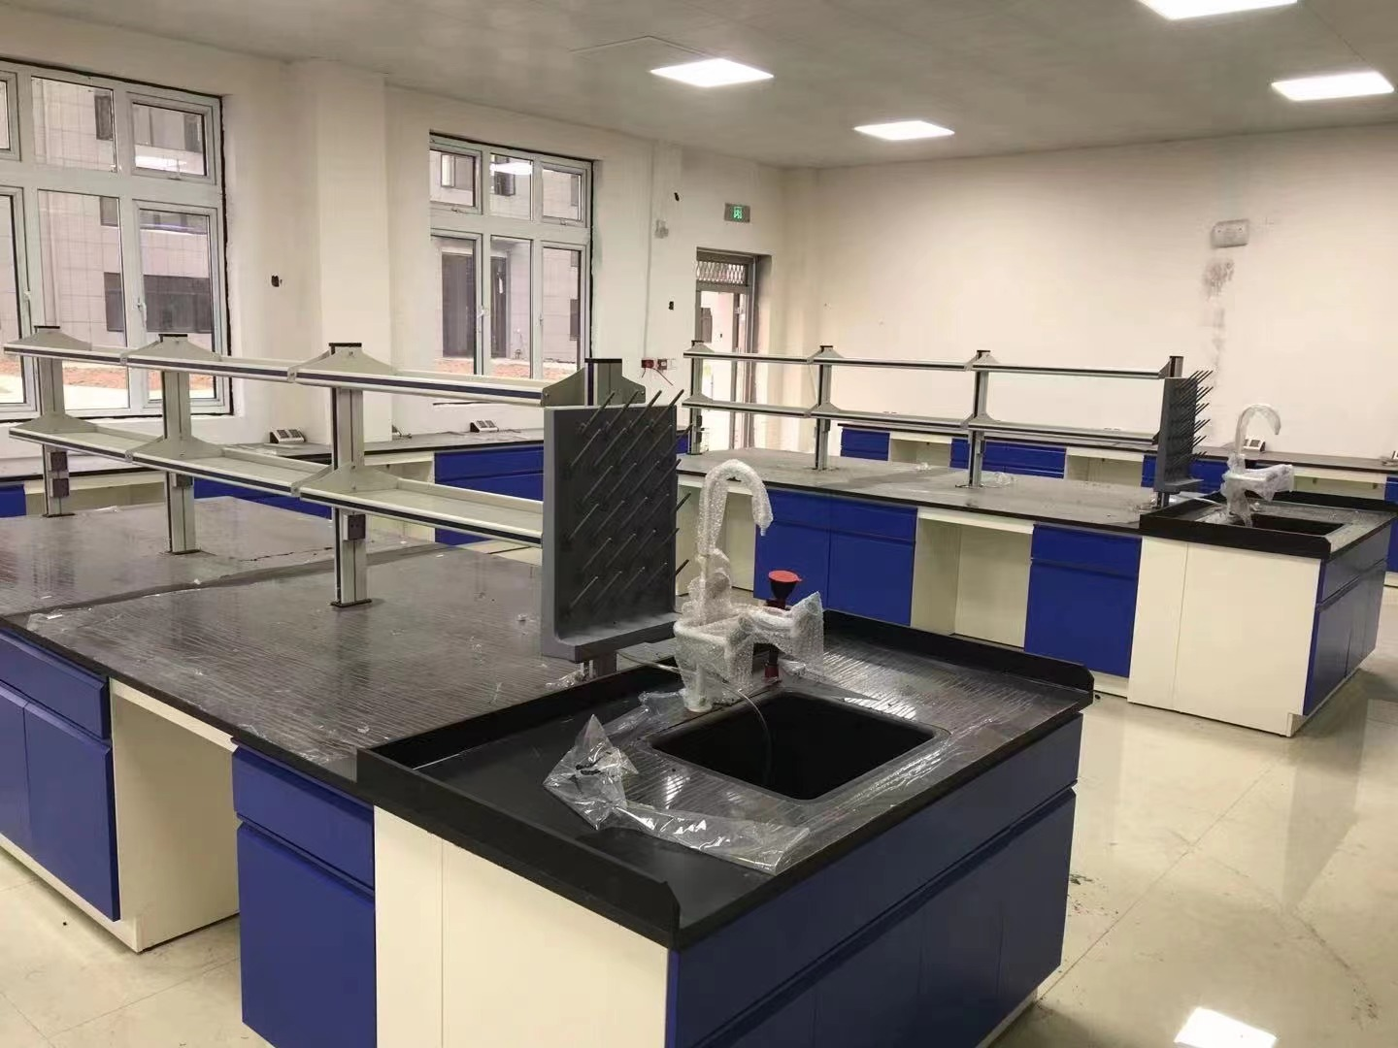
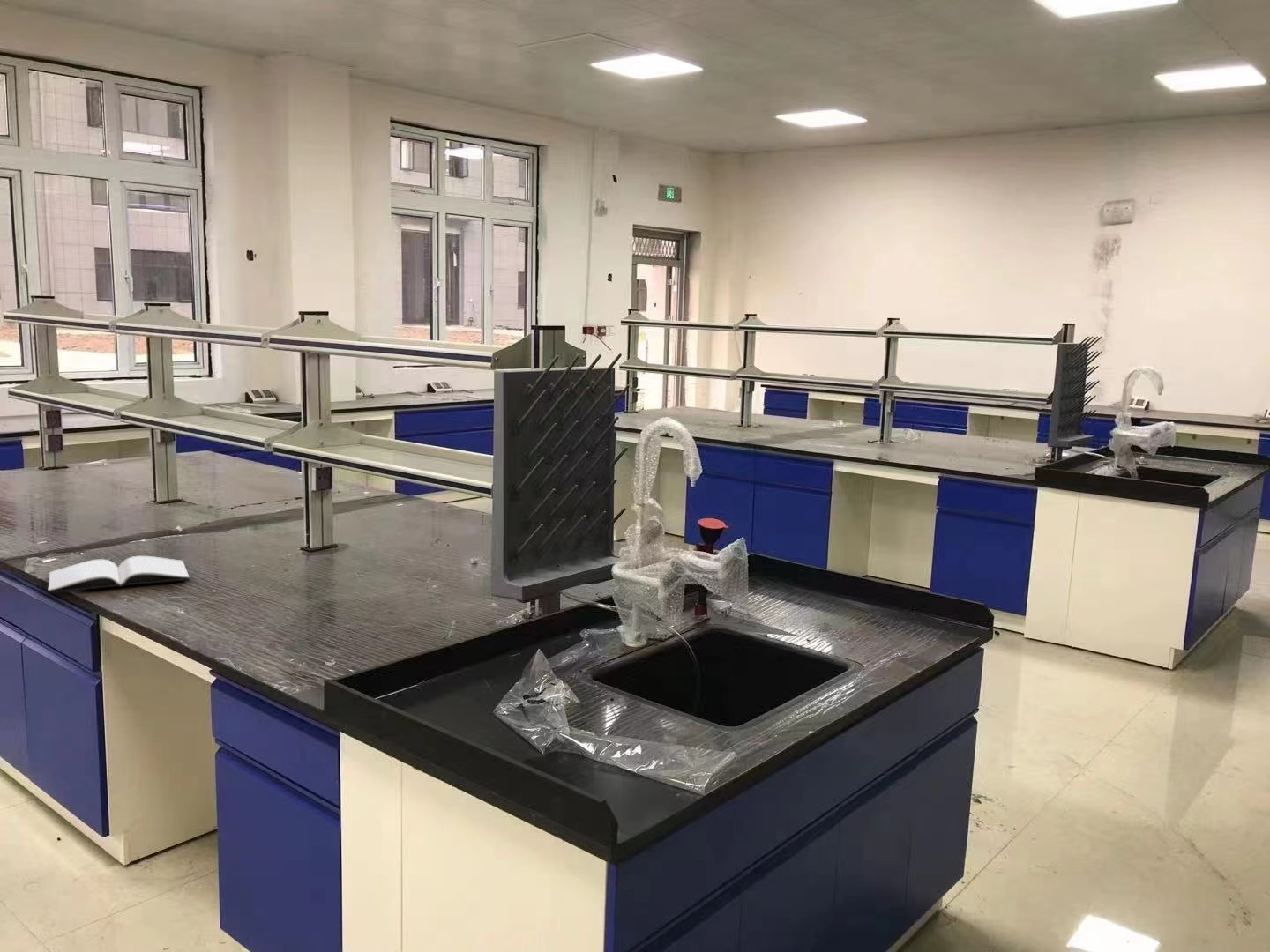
+ book [48,555,191,594]
